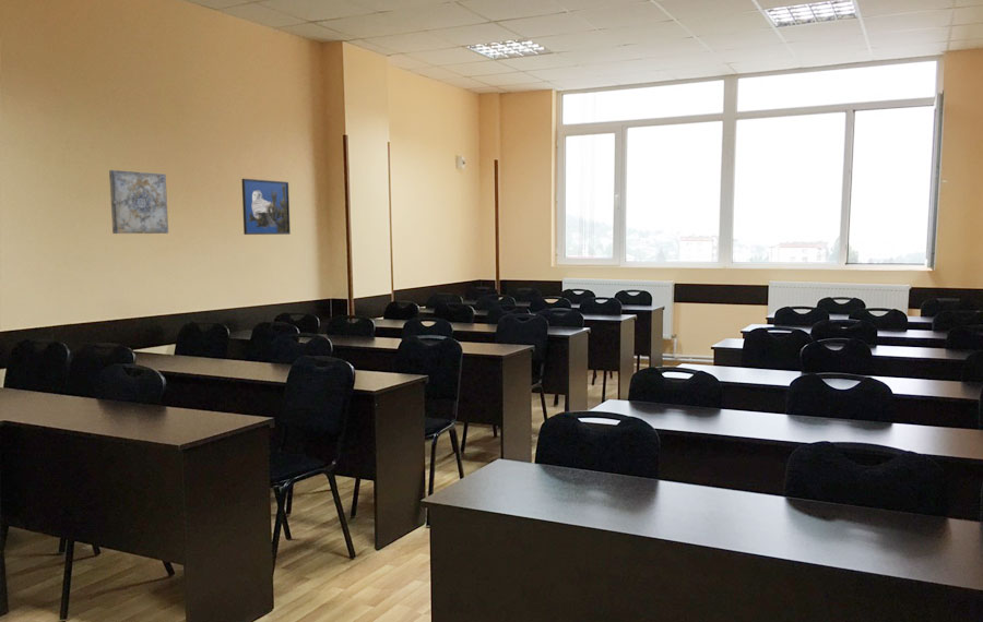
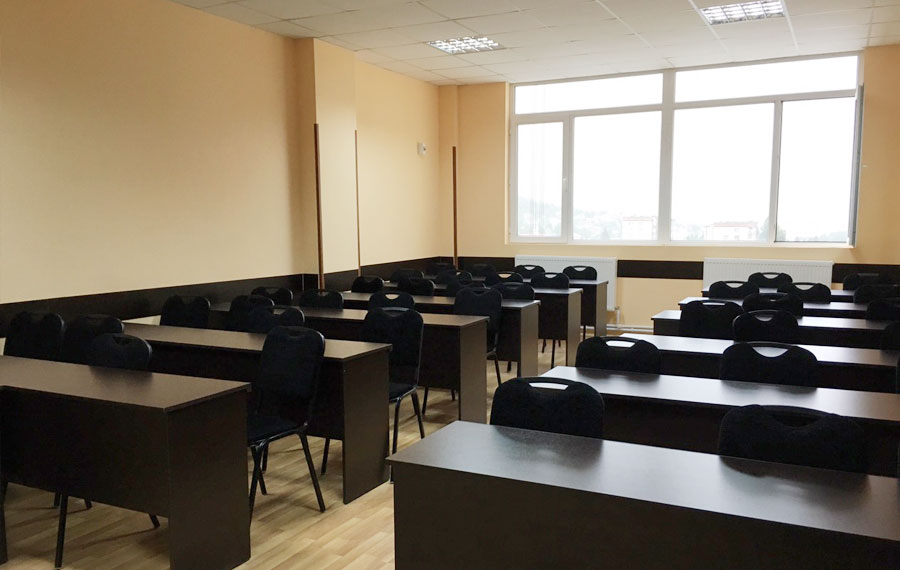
- wall art [108,169,169,235]
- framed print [240,178,292,236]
